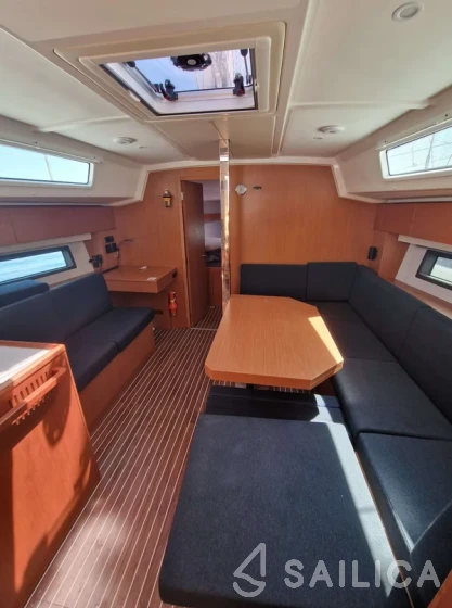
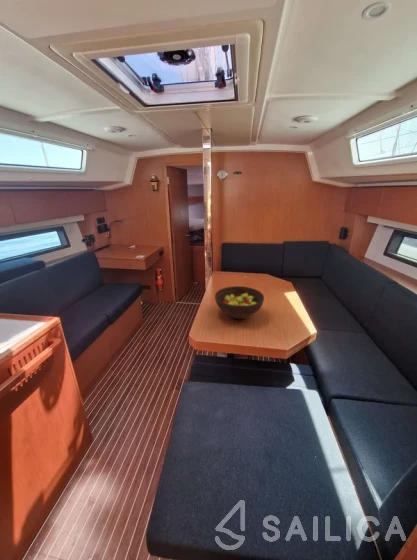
+ fruit bowl [214,285,265,320]
